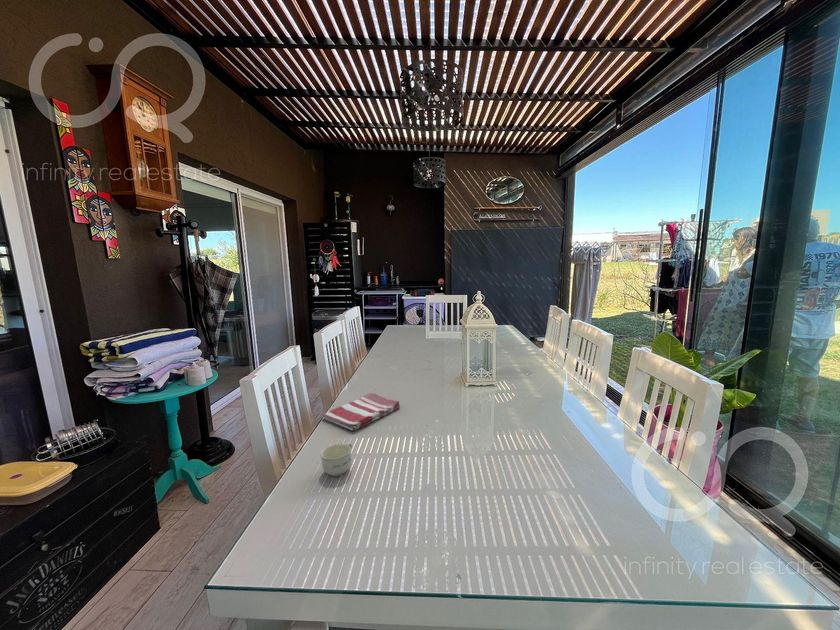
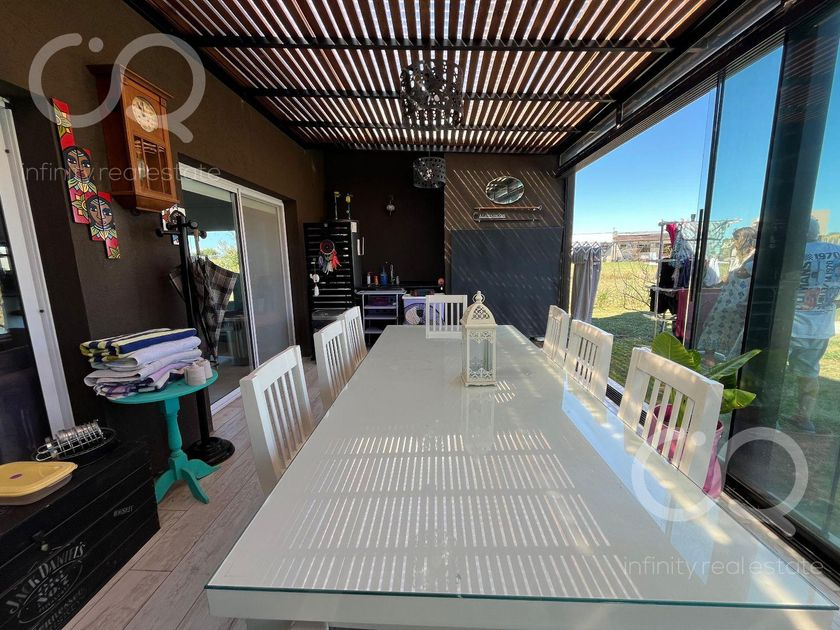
- cup [320,441,353,477]
- dish towel [321,392,401,432]
